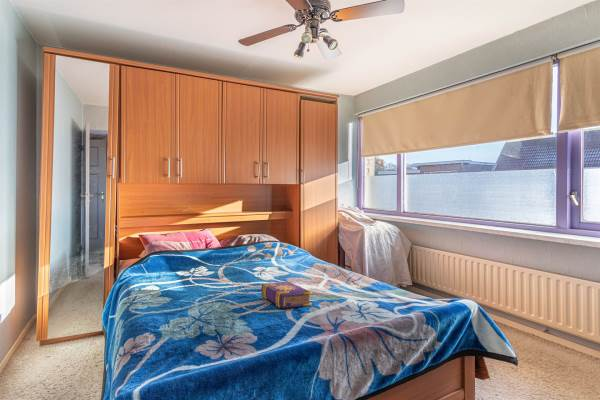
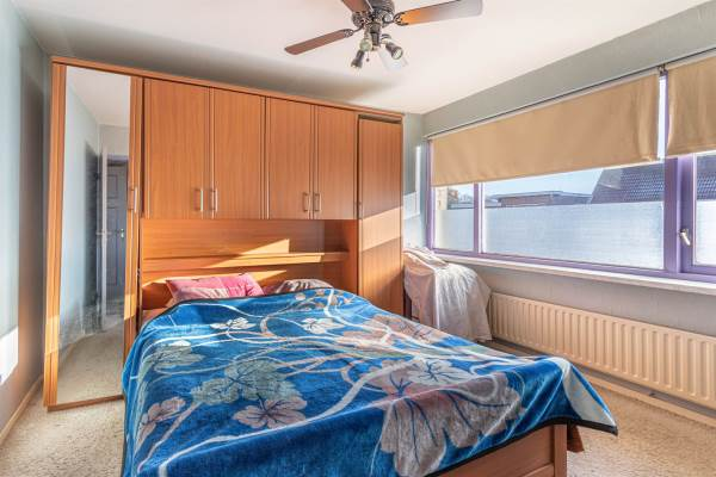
- book [260,280,313,309]
